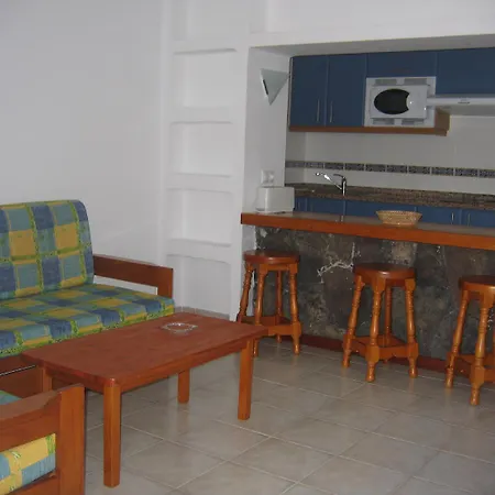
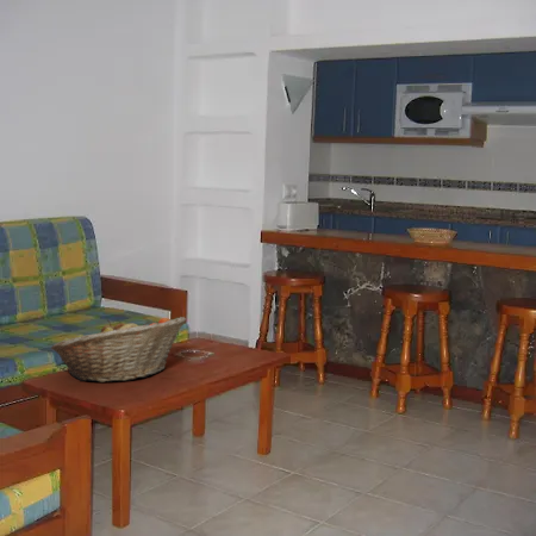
+ fruit basket [50,316,187,384]
